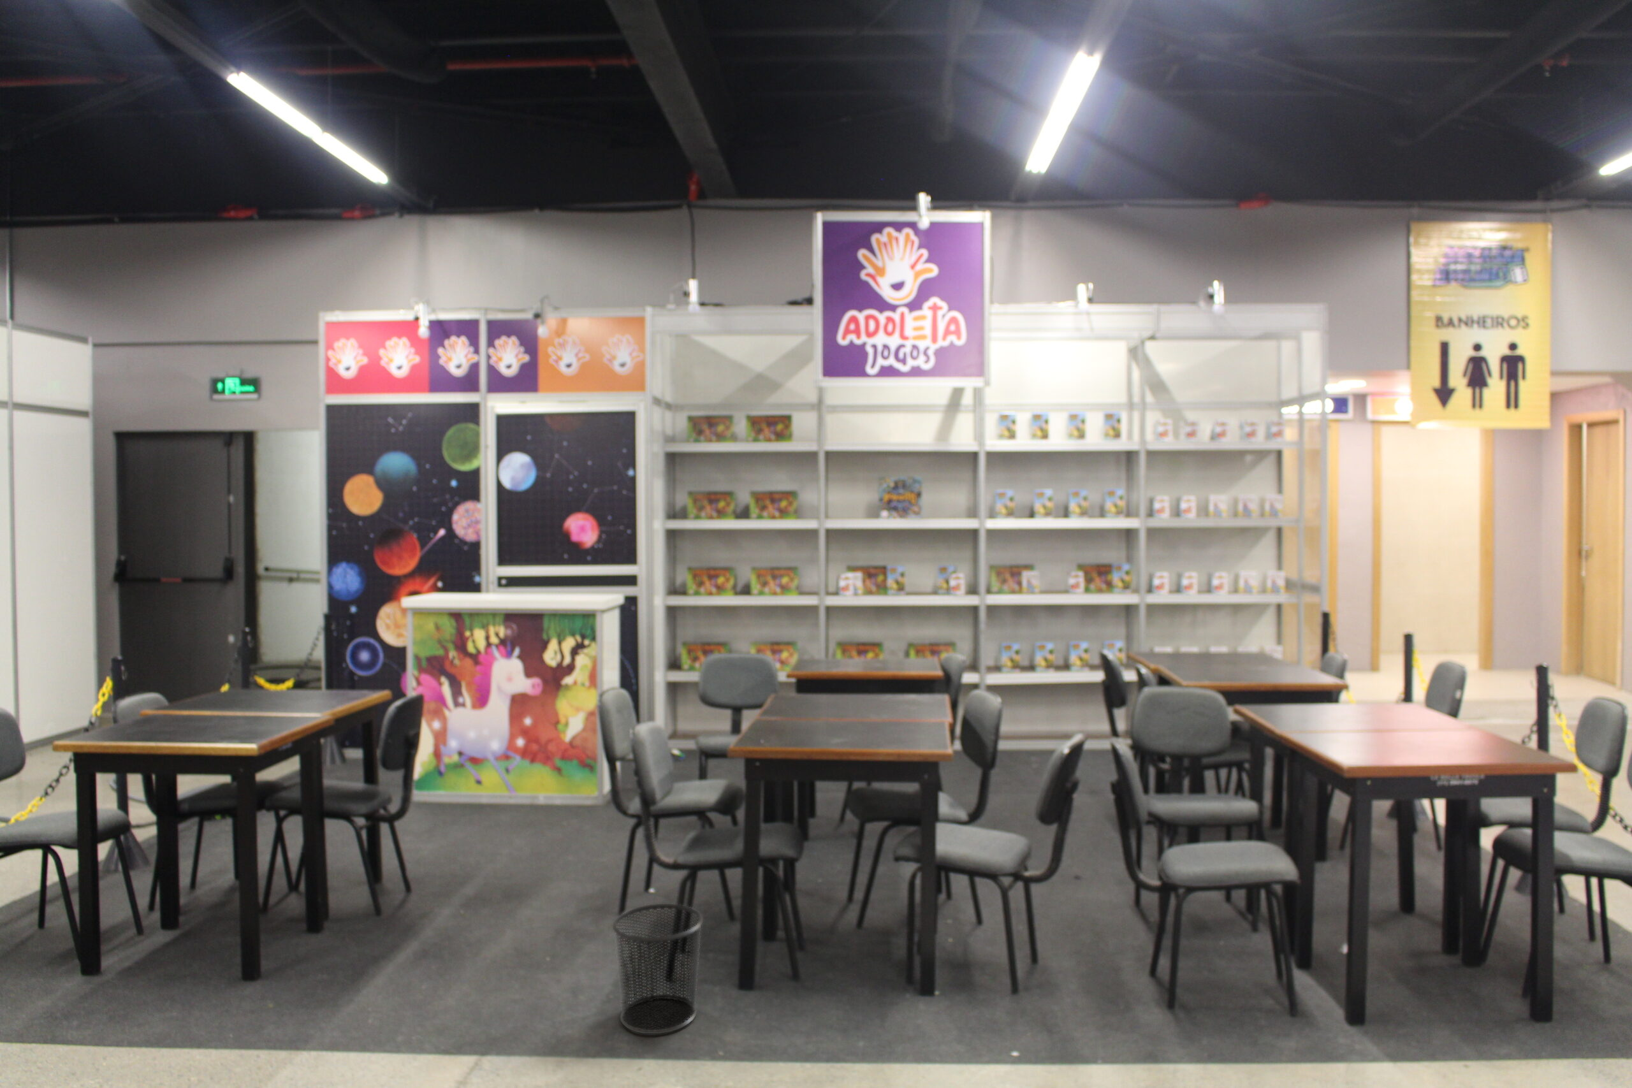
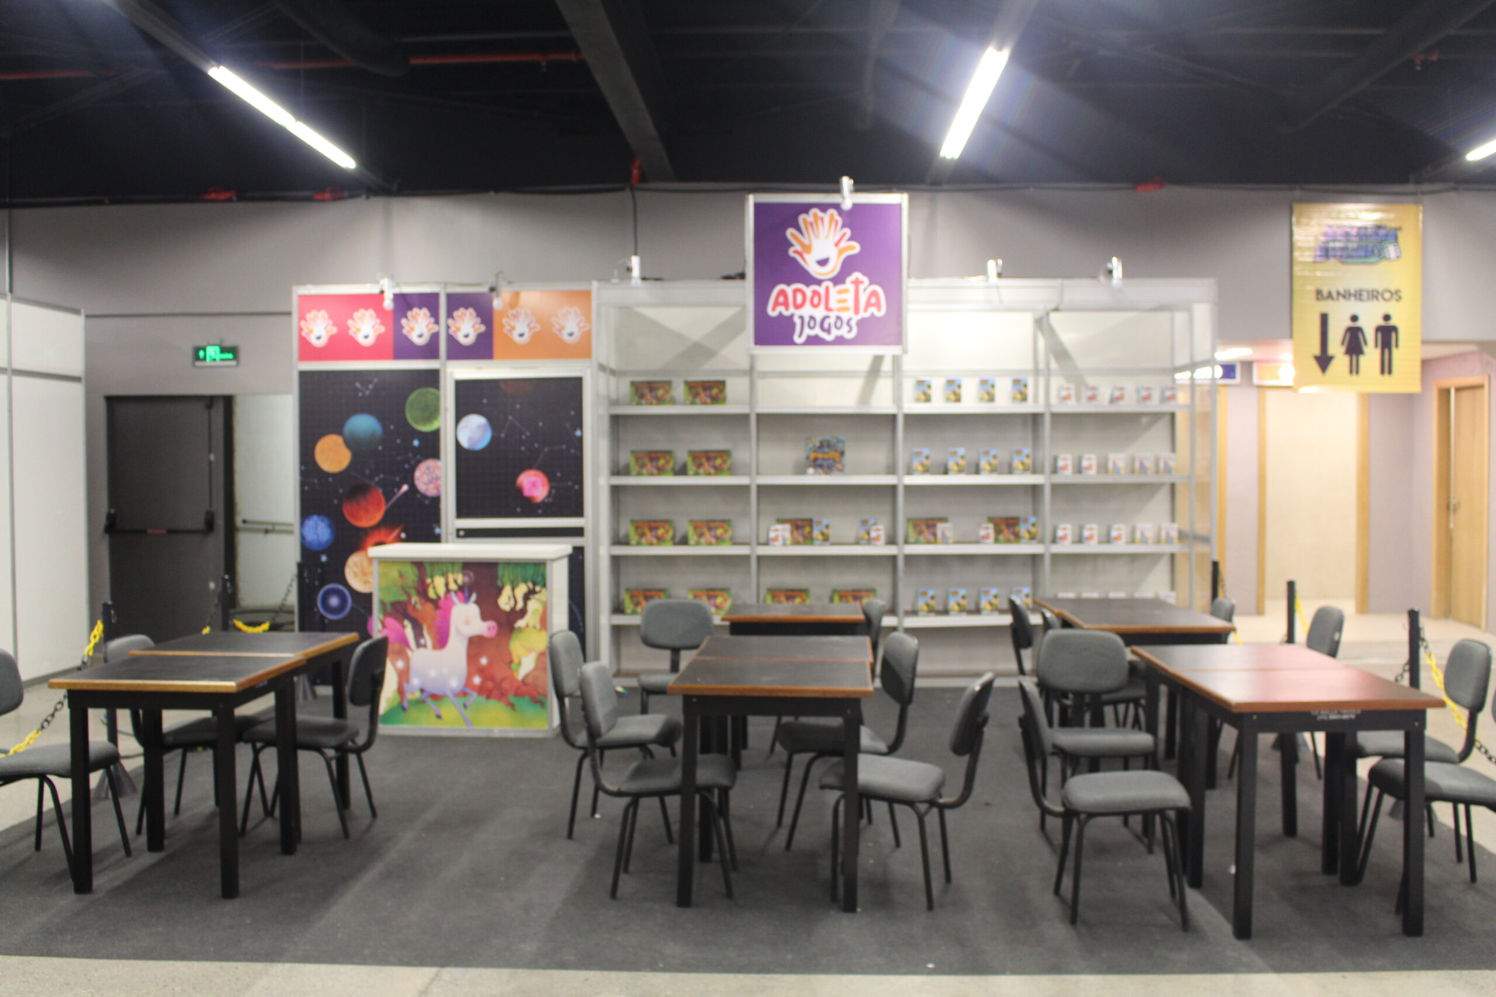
- trash can [612,903,704,1035]
